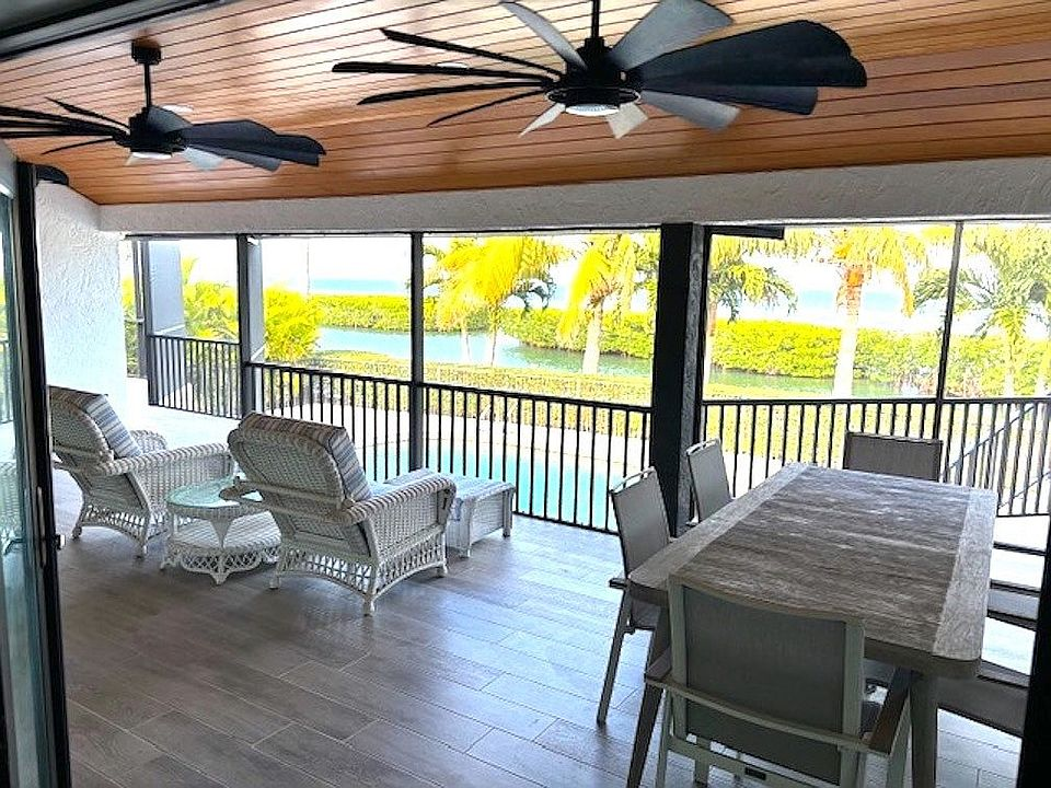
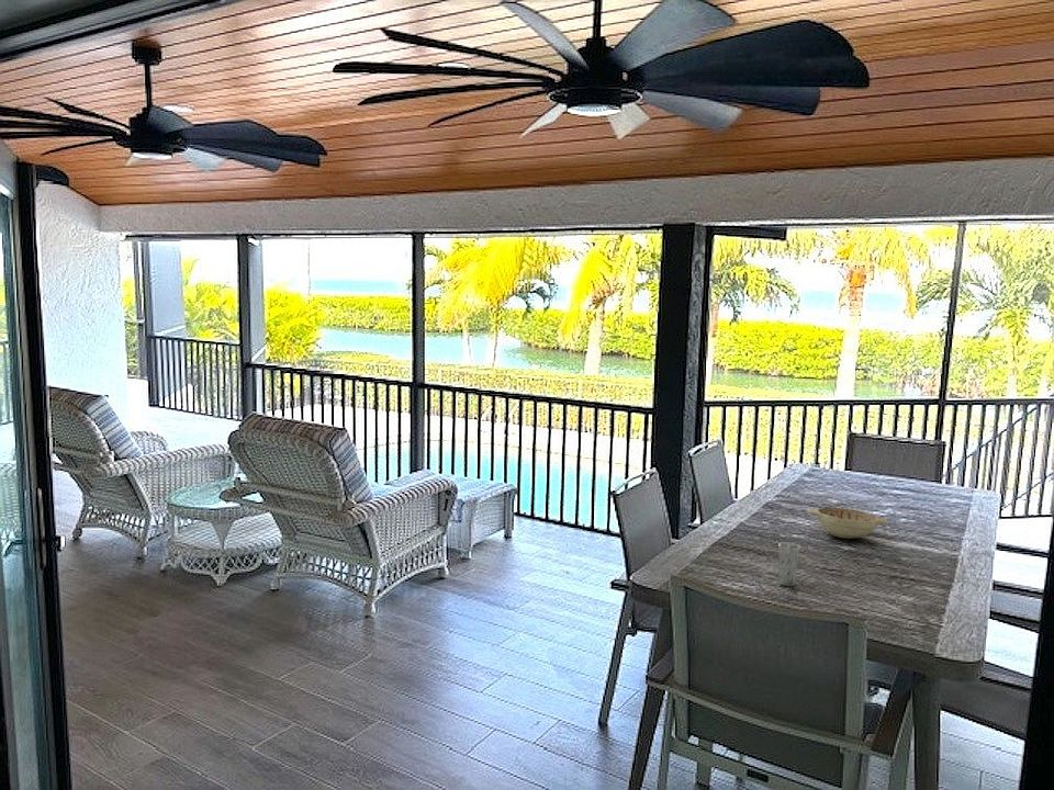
+ decorative bowl [806,507,890,540]
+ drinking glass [777,541,801,587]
